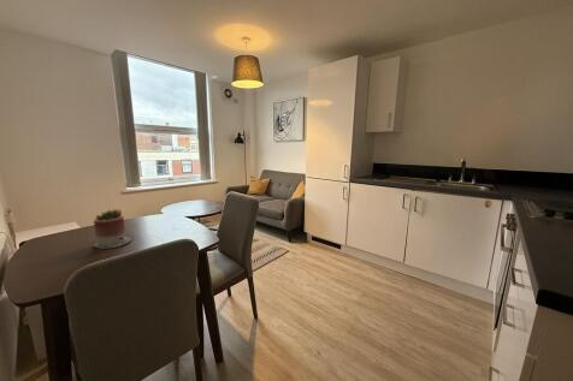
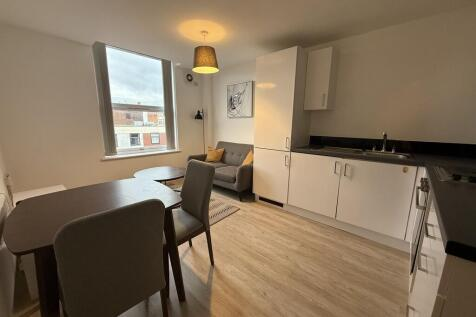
- succulent planter [93,208,132,250]
